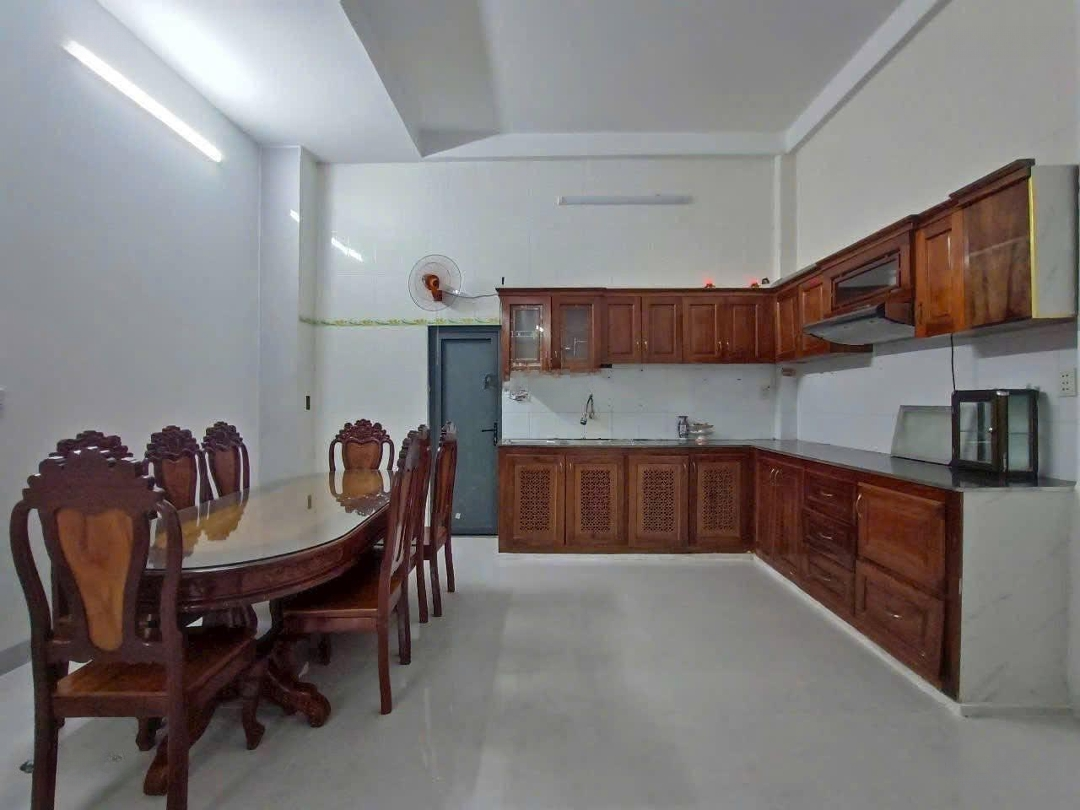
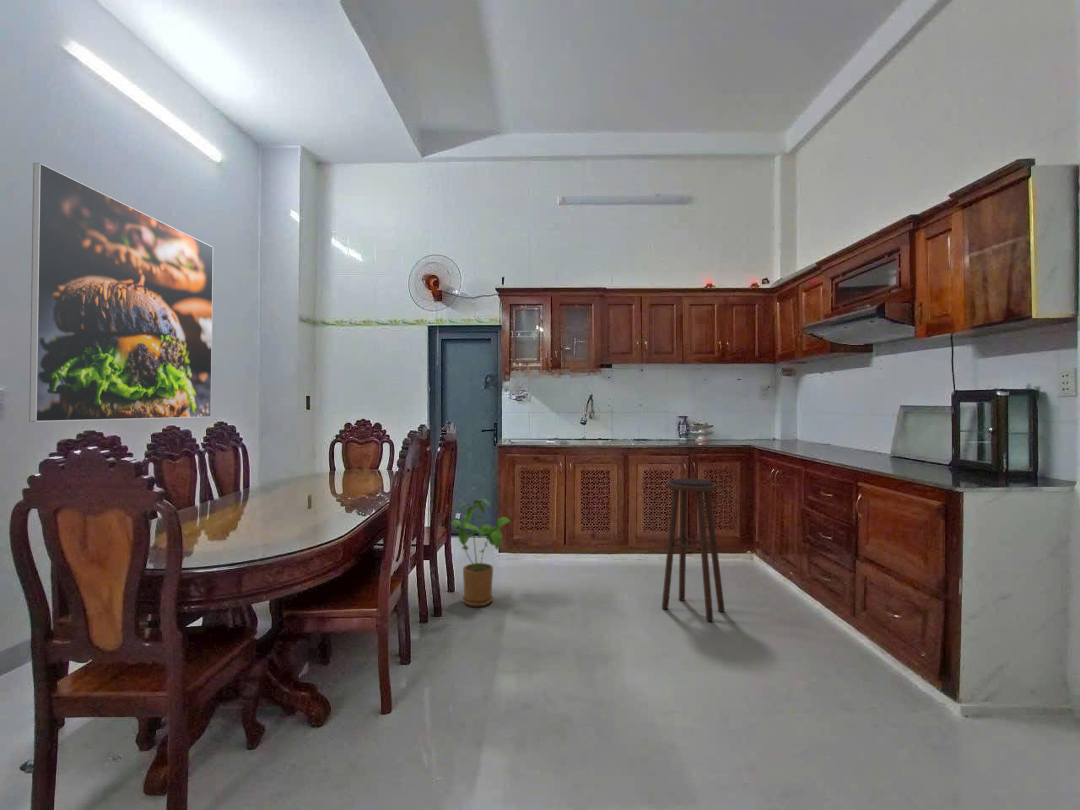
+ stool [661,477,726,622]
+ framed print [28,162,214,423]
+ house plant [450,498,512,607]
